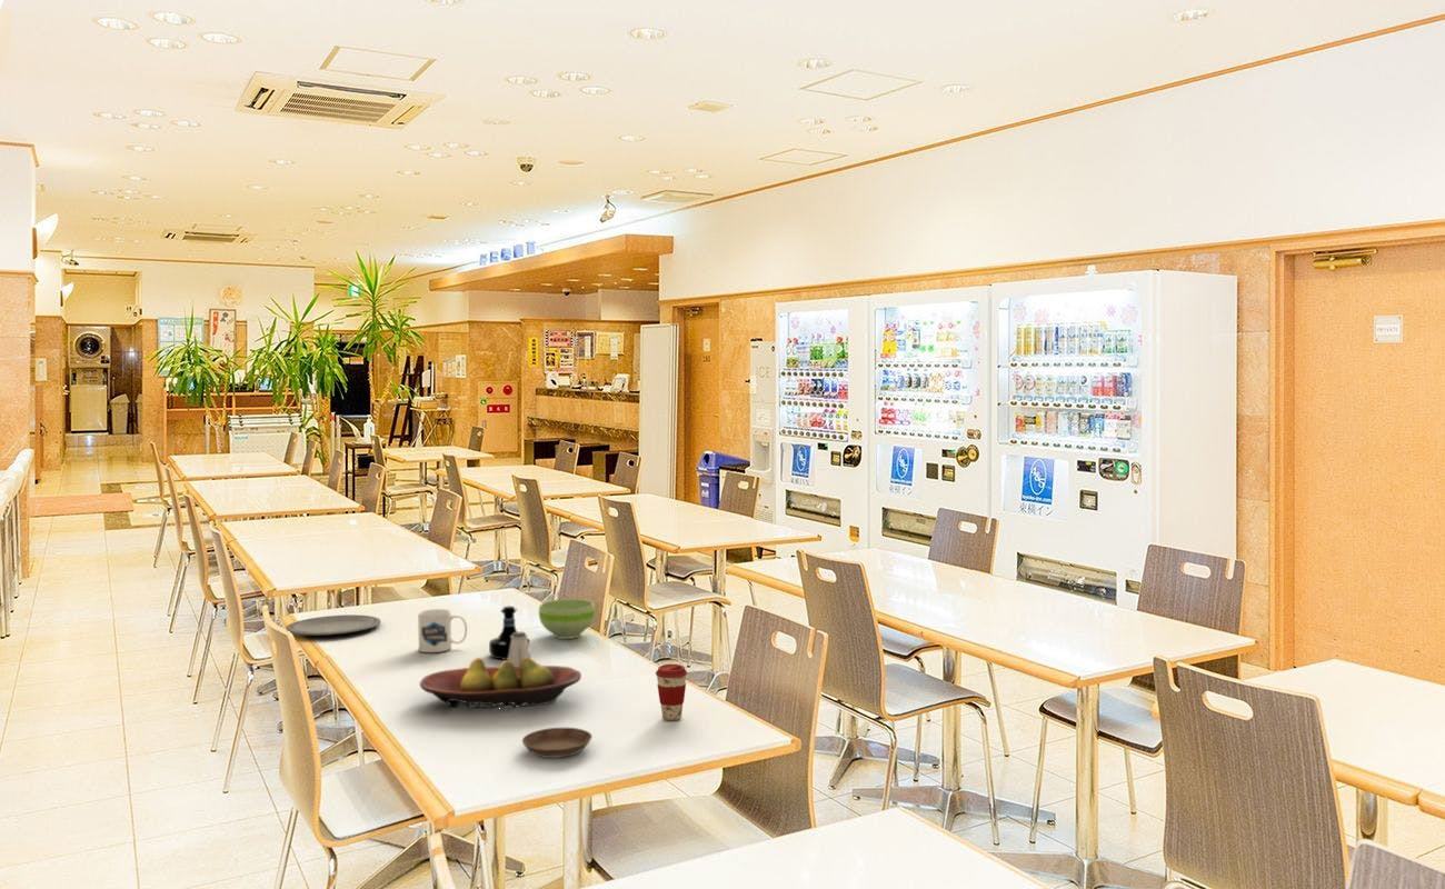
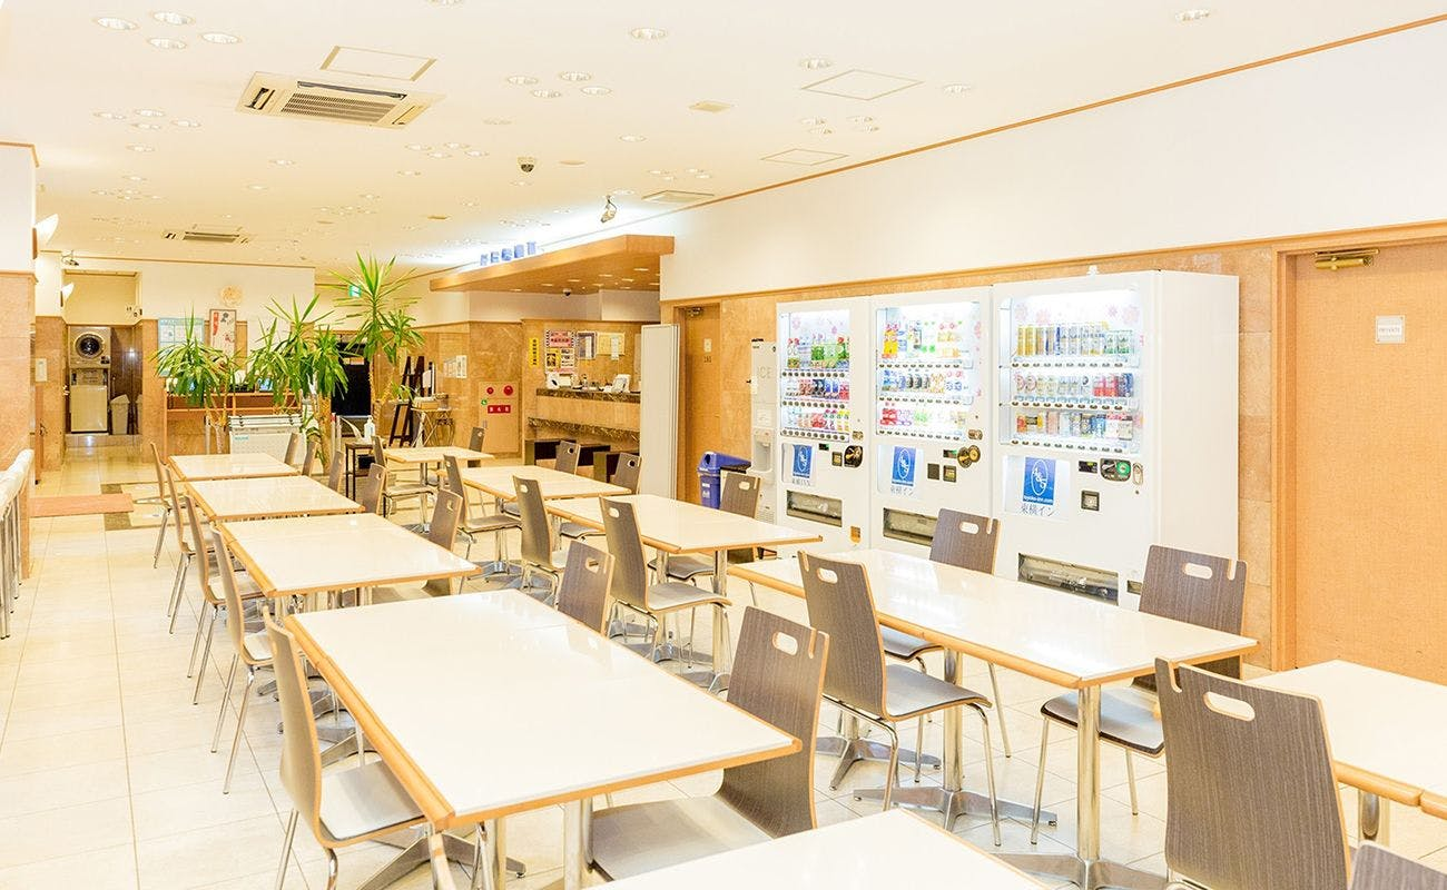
- coffee cup [655,663,688,721]
- mug [417,608,468,653]
- bowl [538,598,596,640]
- saltshaker [507,631,532,666]
- saucer [521,727,594,759]
- plate [285,613,381,637]
- tequila bottle [488,605,530,660]
- fruit bowl [419,657,582,710]
